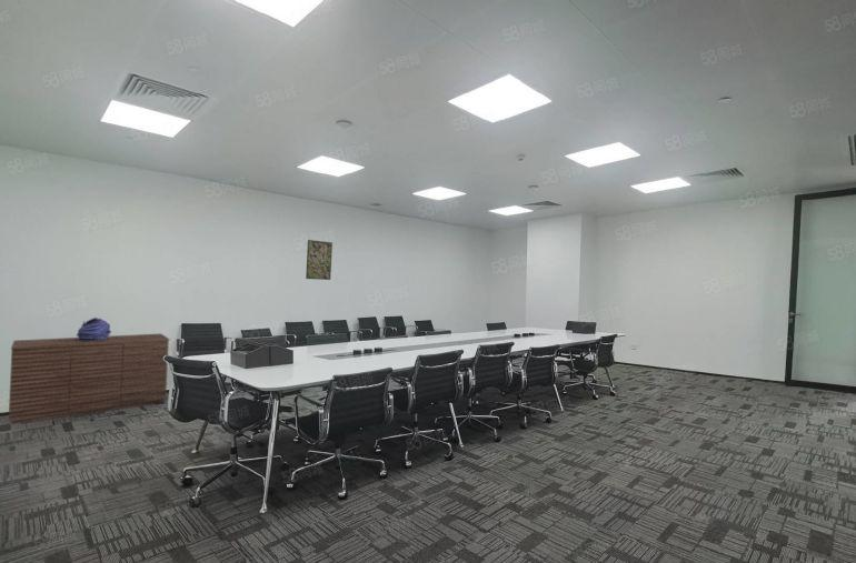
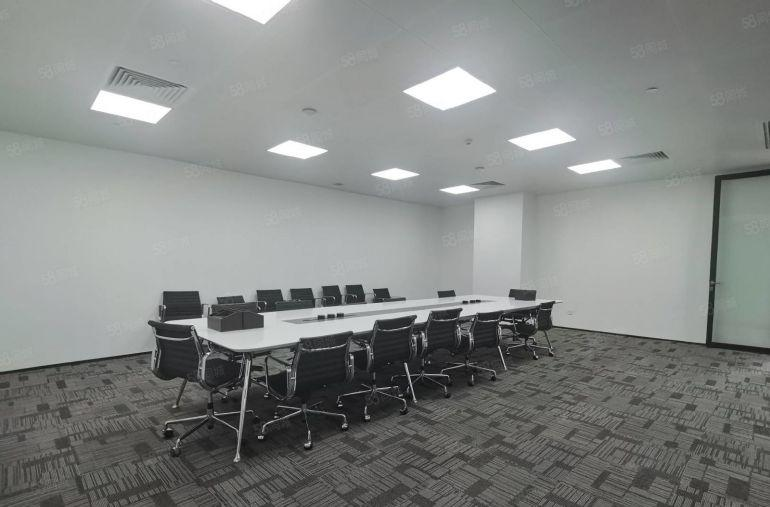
- sideboard [8,332,170,425]
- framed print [305,239,334,281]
- decorative sculpture [76,316,112,341]
